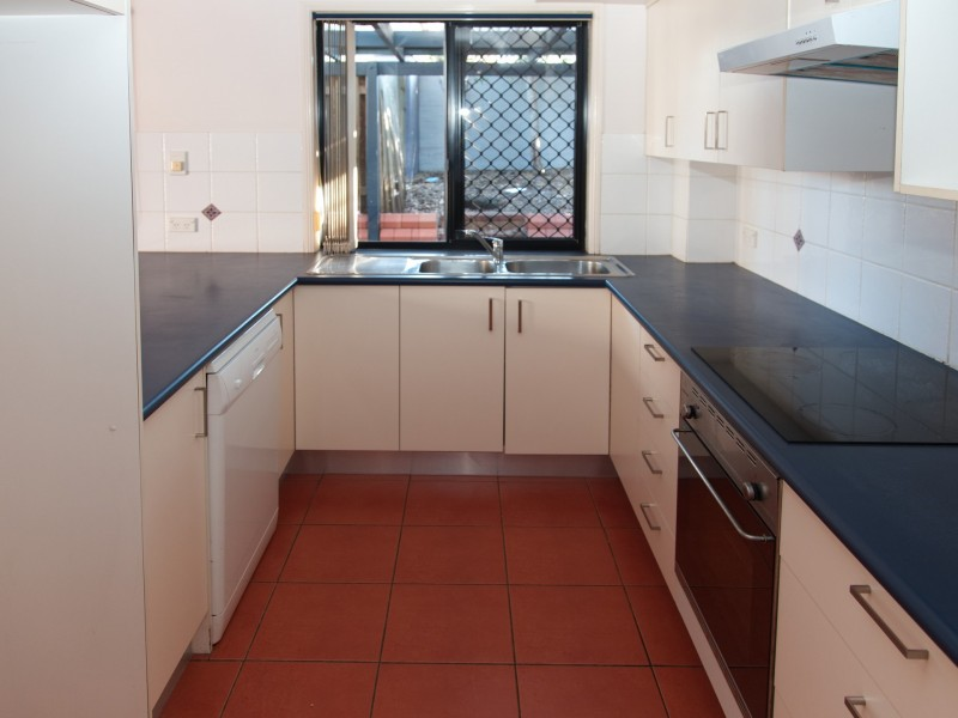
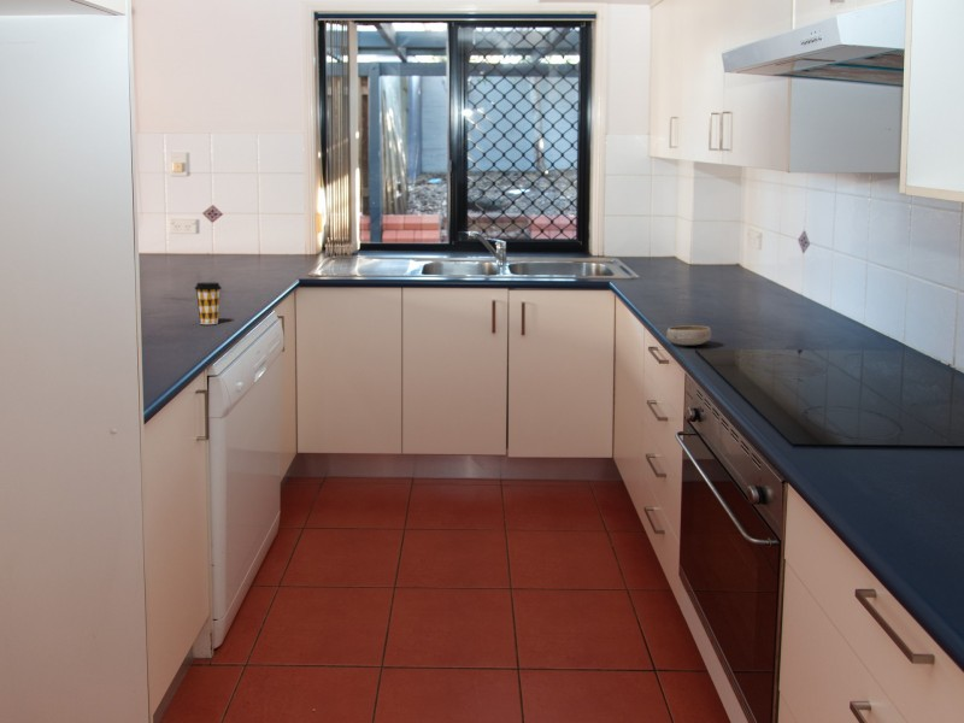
+ bowl [665,324,712,346]
+ coffee cup [194,282,223,325]
